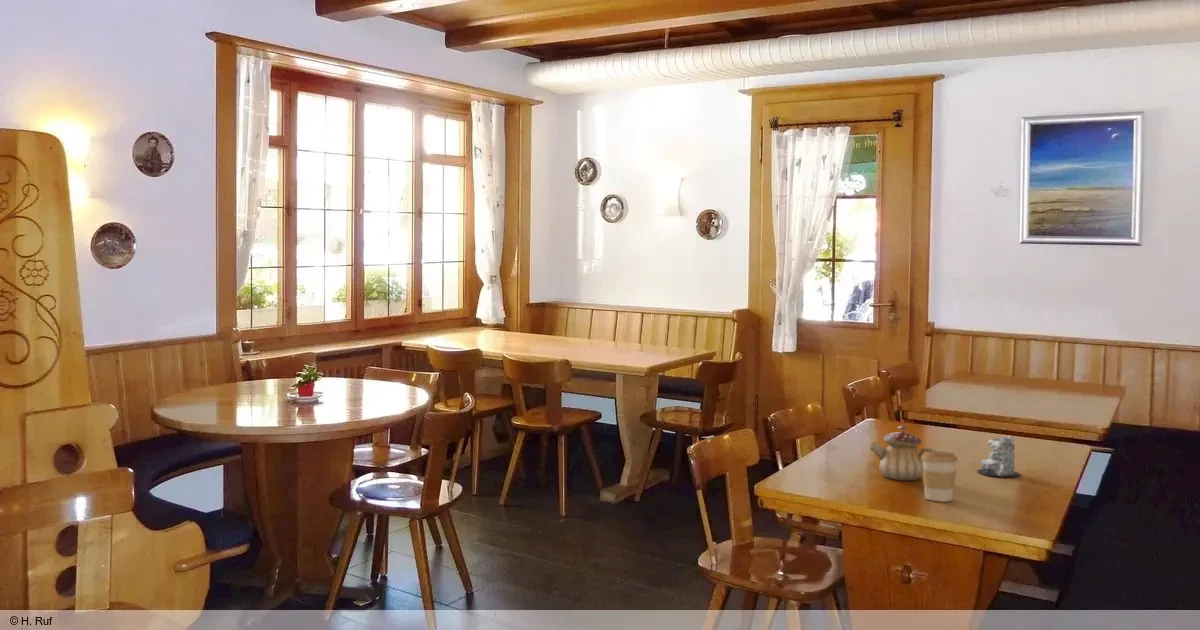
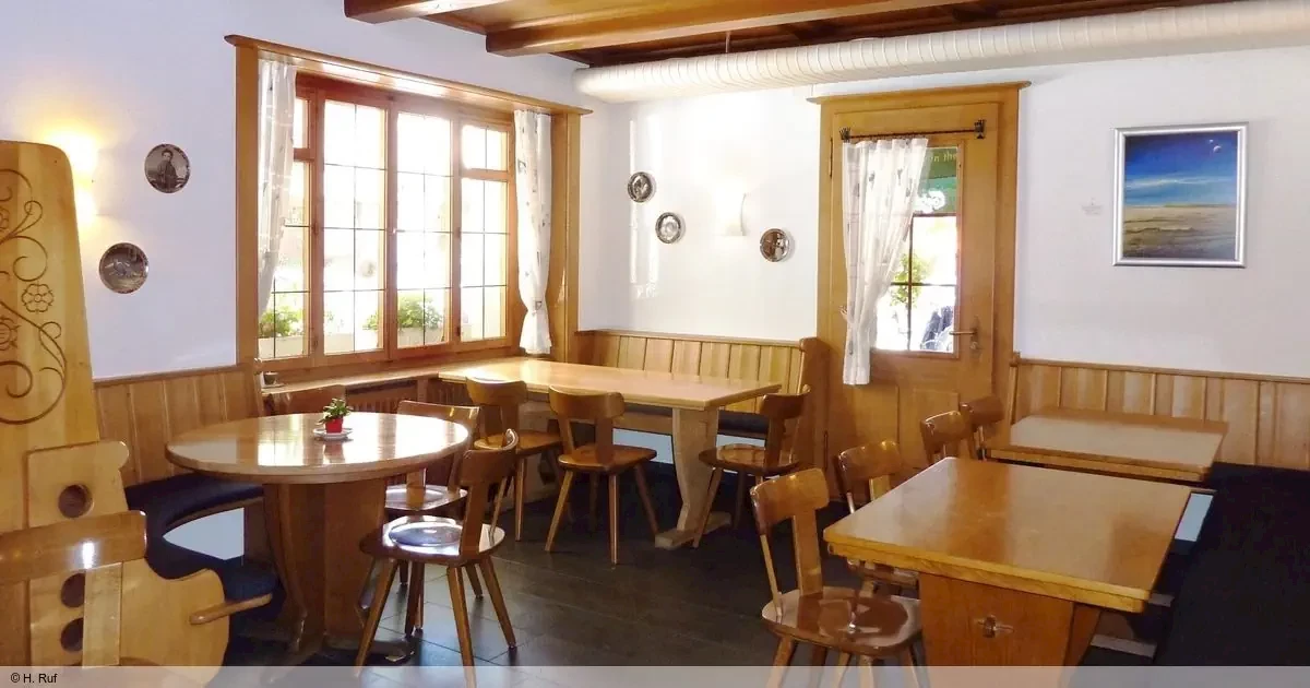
- candle [976,435,1021,478]
- teapot [869,424,937,481]
- coffee cup [921,450,959,503]
